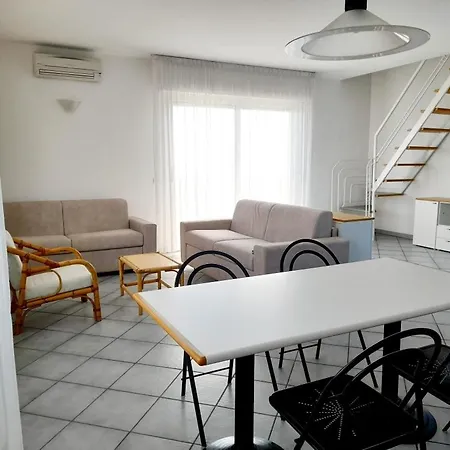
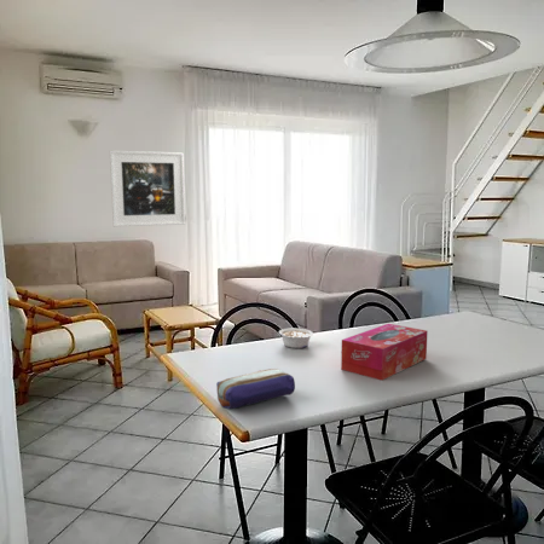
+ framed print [109,150,186,227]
+ legume [278,328,314,349]
+ tissue box [340,323,429,382]
+ pencil case [215,368,296,411]
